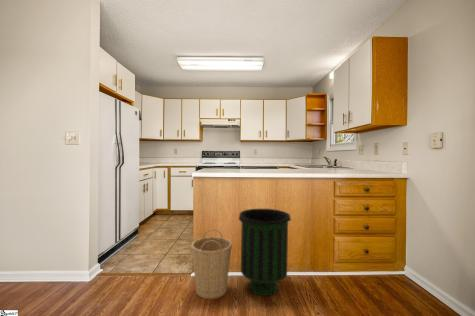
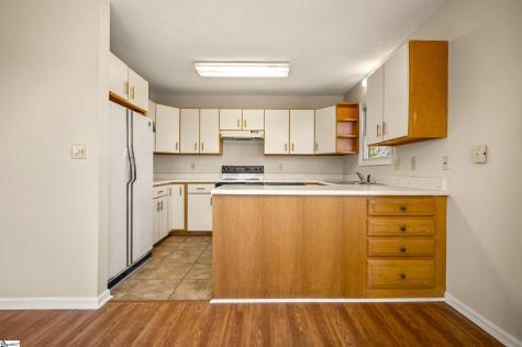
- basket [190,228,233,300]
- trash can [238,208,292,297]
